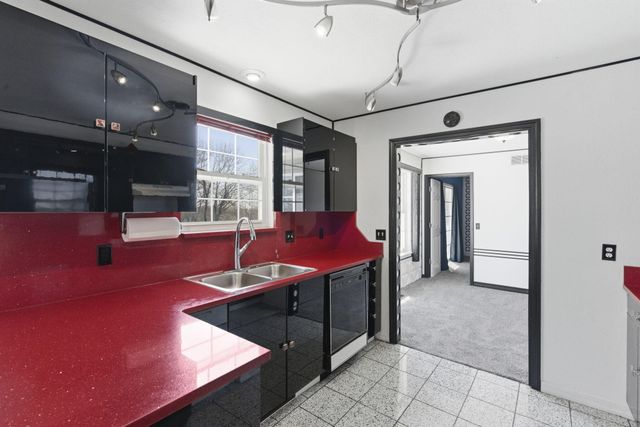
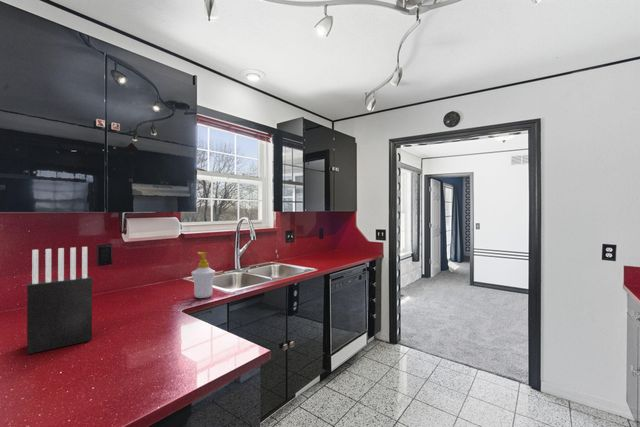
+ knife block [26,246,93,355]
+ soap bottle [190,251,216,299]
